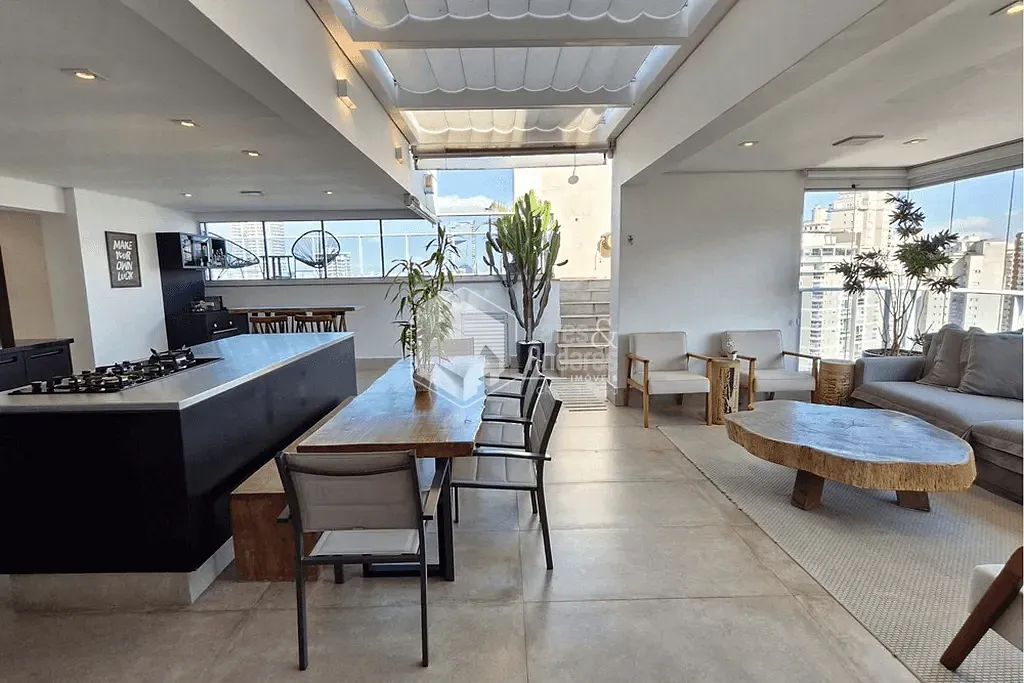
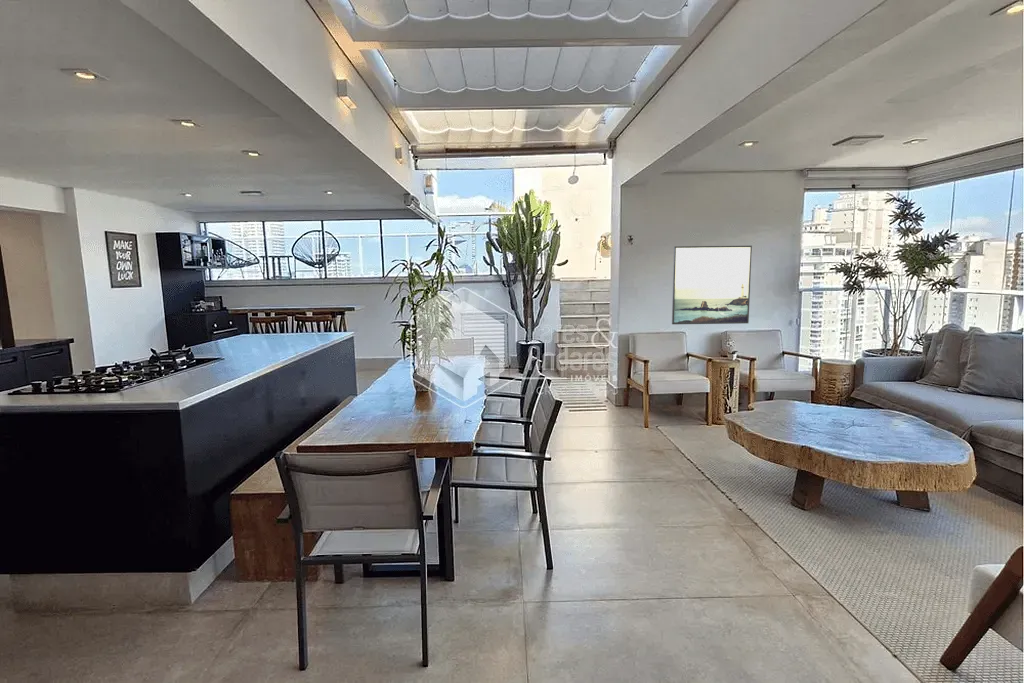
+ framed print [671,245,753,325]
